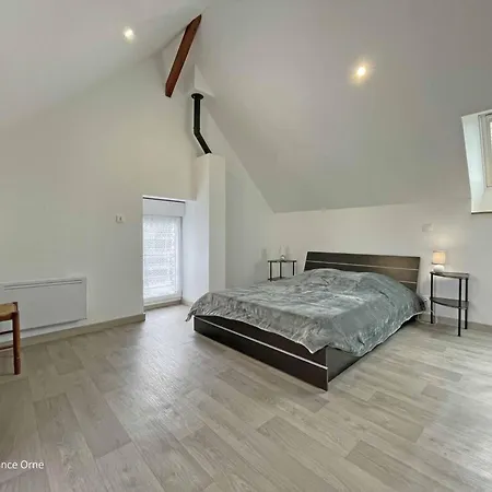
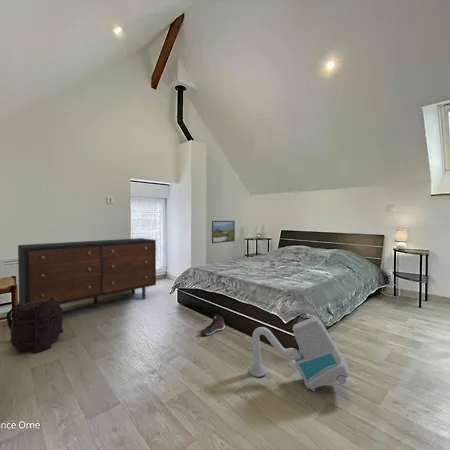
+ sneaker [200,313,226,336]
+ vacuum cleaner [248,316,350,392]
+ dresser [17,237,157,308]
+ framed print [211,220,236,244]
+ backpack [5,297,64,354]
